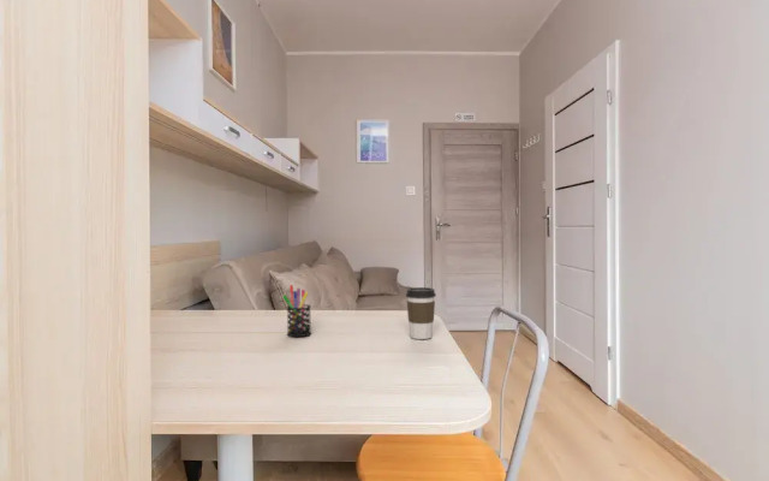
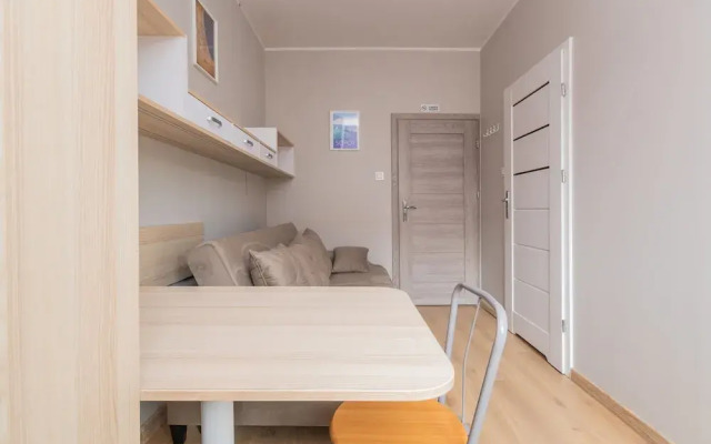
- pen holder [281,284,312,338]
- coffee cup [405,286,437,340]
